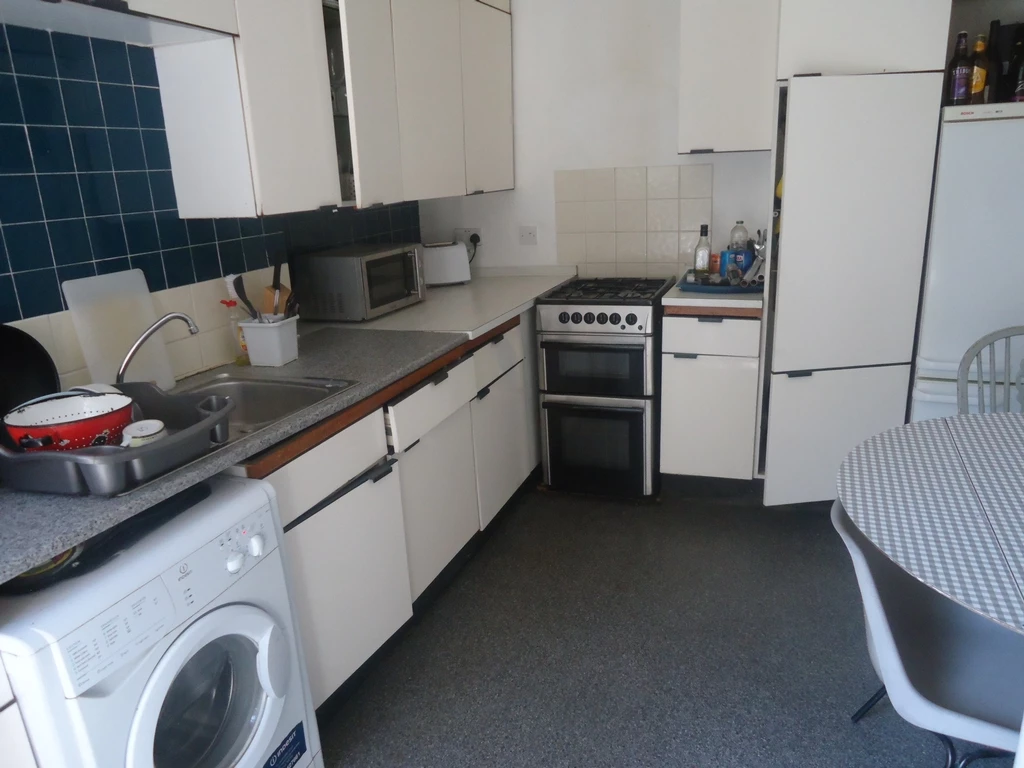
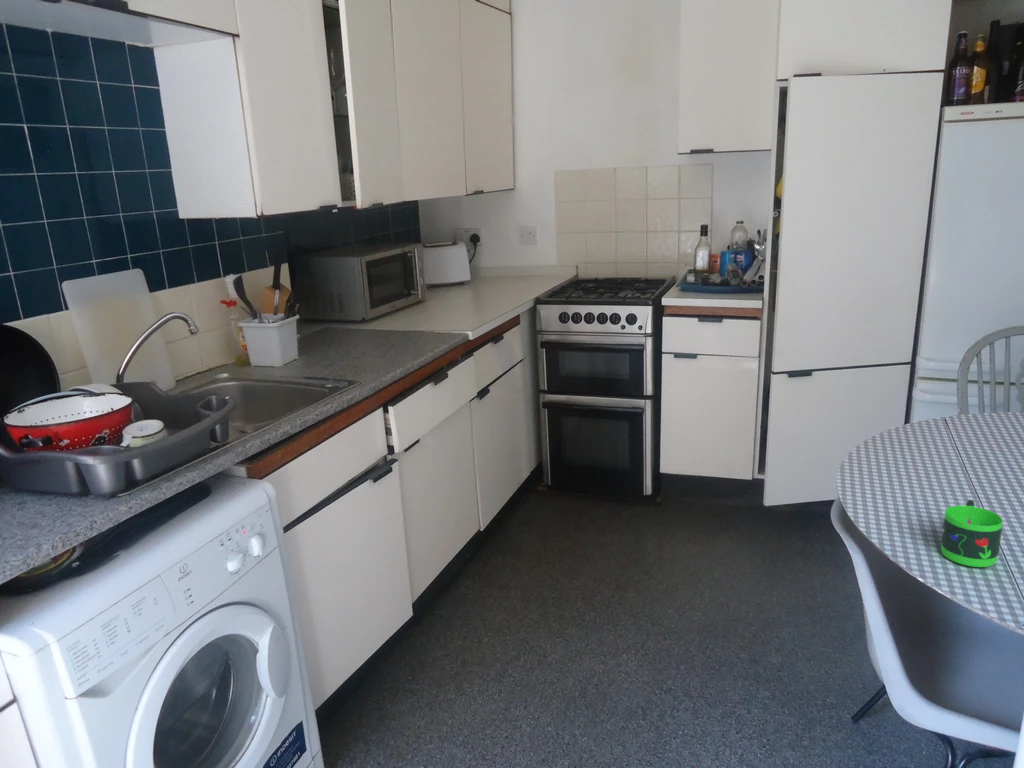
+ mug [940,499,1004,568]
